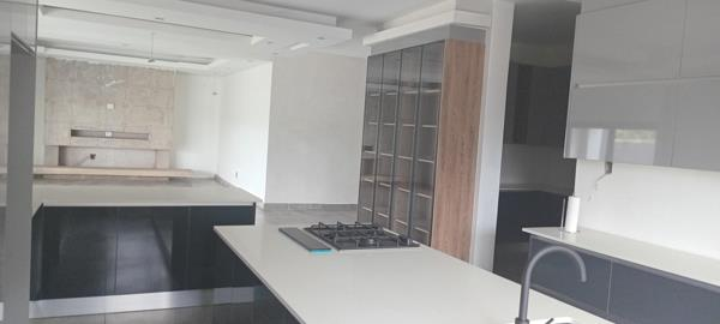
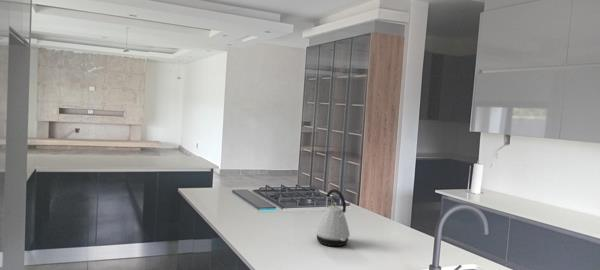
+ kettle [315,188,351,247]
